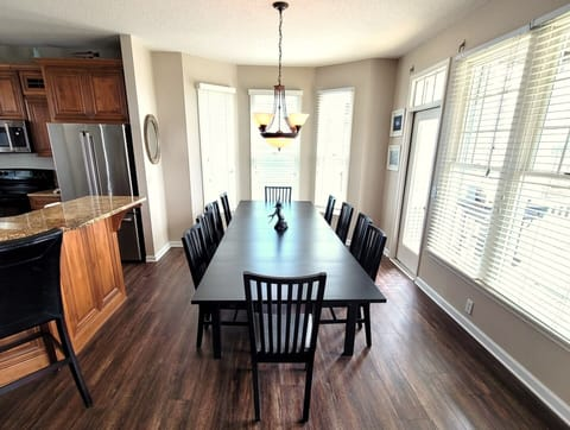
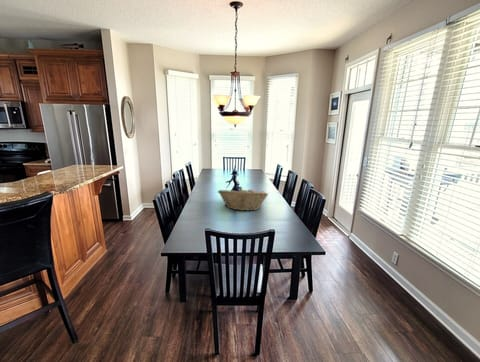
+ fruit basket [217,188,269,212]
